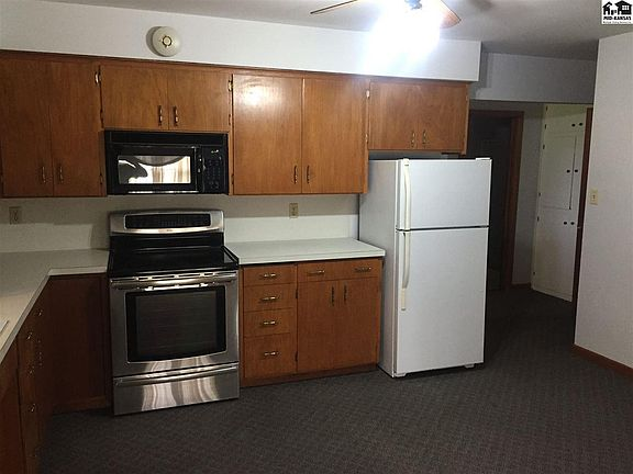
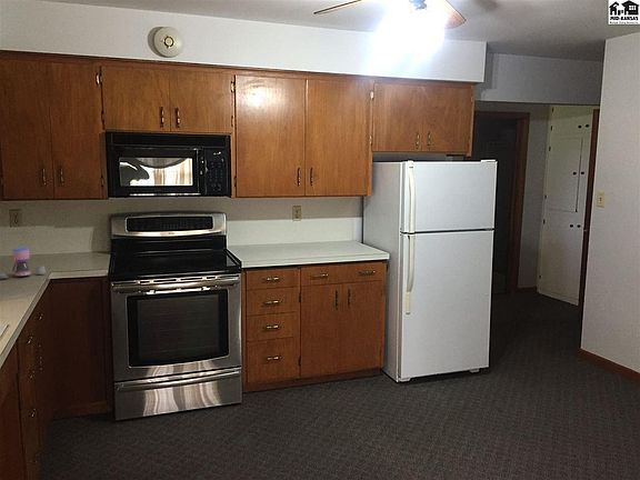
+ coffee maker [0,247,47,280]
